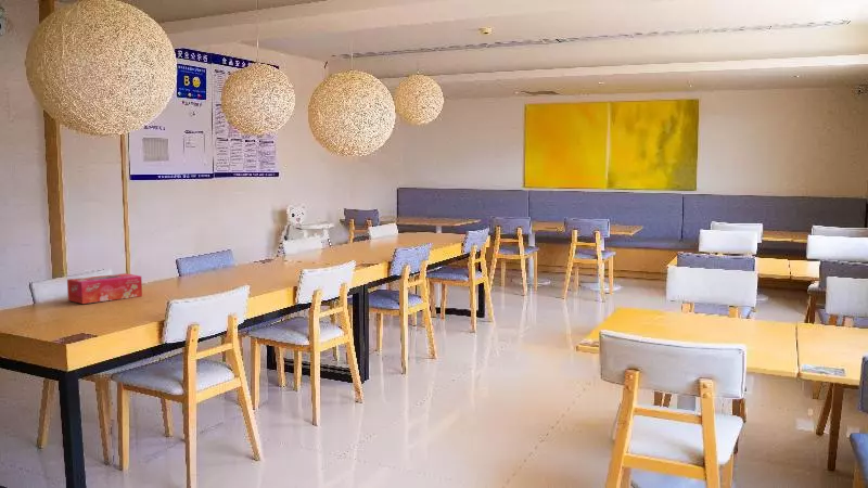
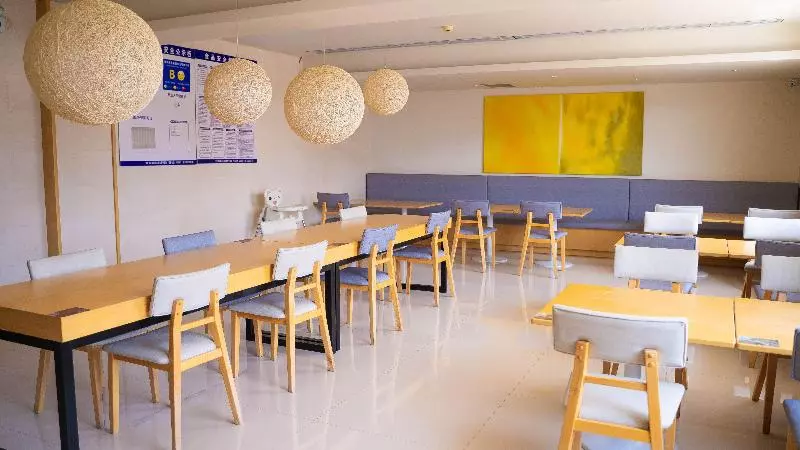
- tissue box [66,272,143,305]
